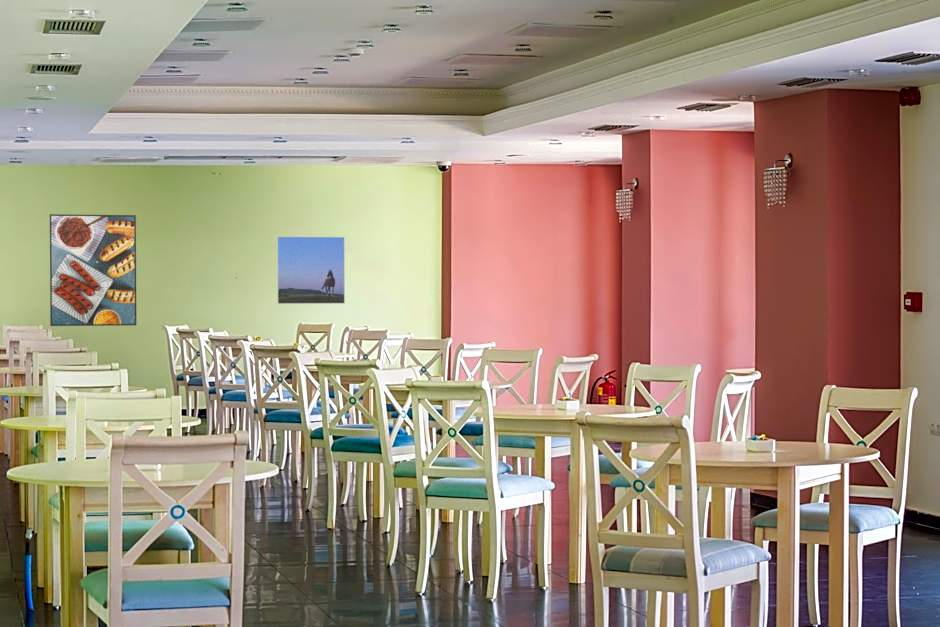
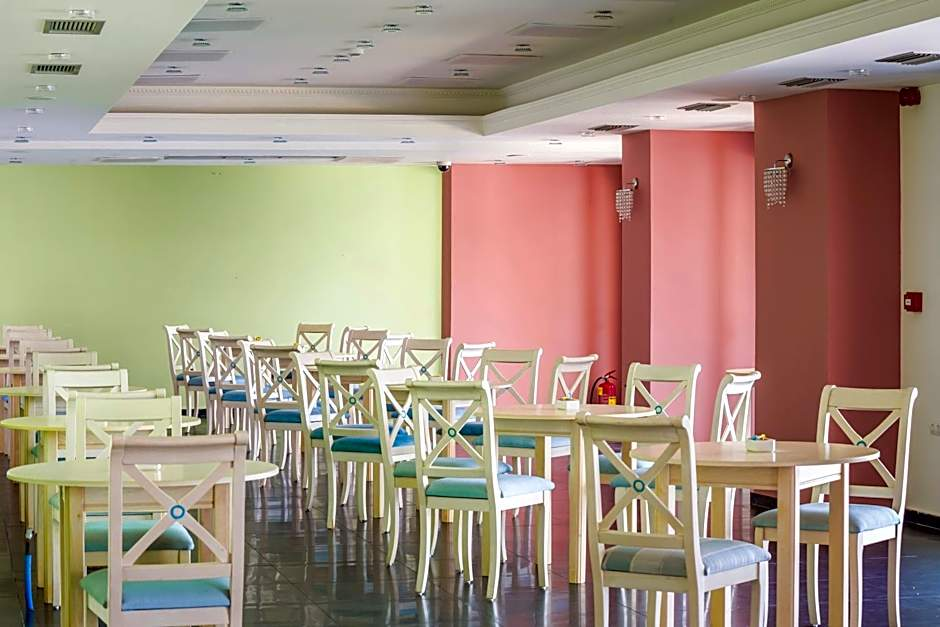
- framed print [49,213,137,327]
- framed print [276,236,346,305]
